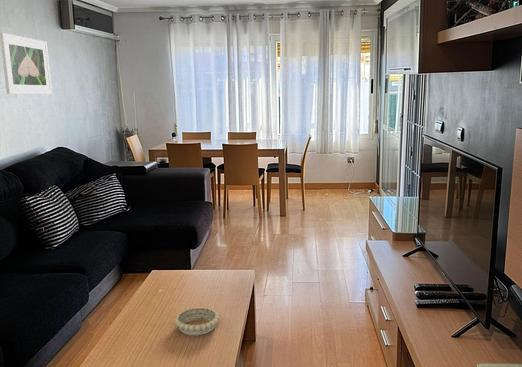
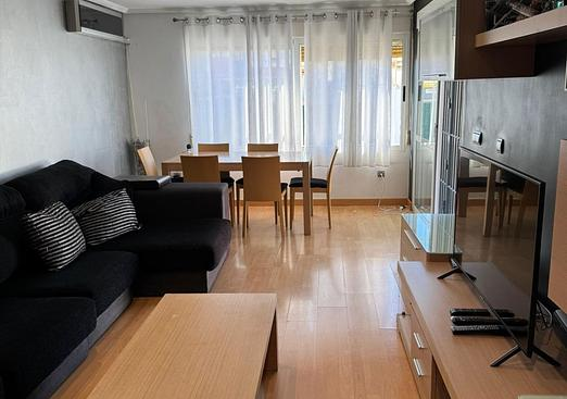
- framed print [0,32,53,95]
- decorative bowl [173,306,220,336]
